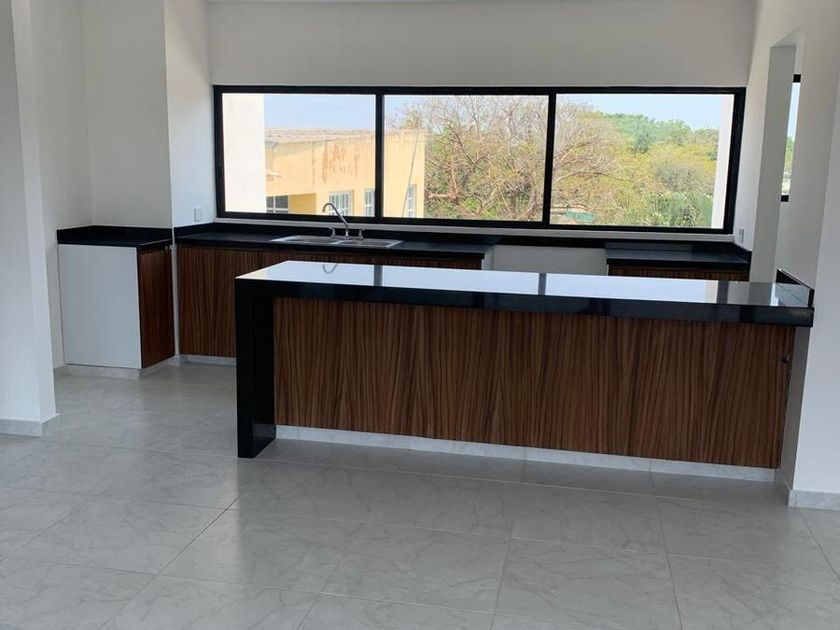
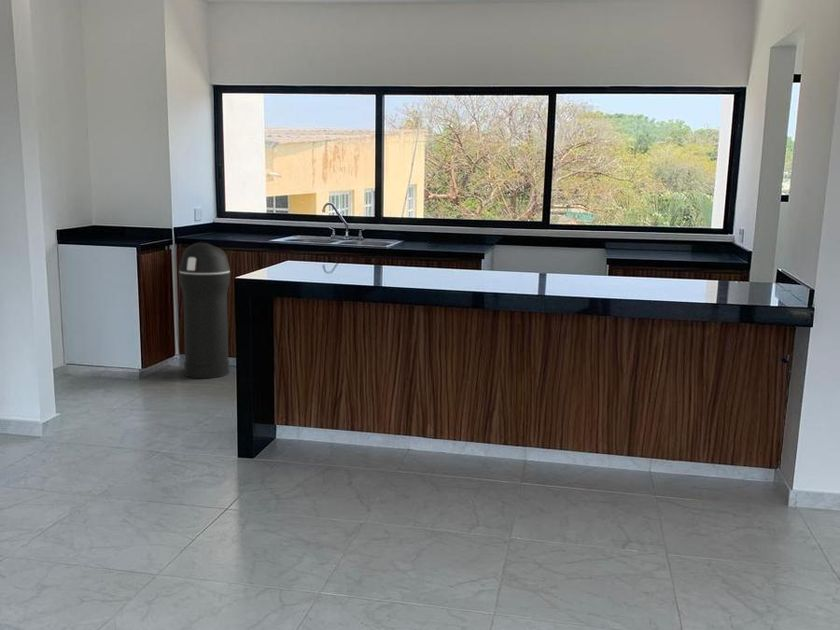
+ trash can [178,242,231,379]
